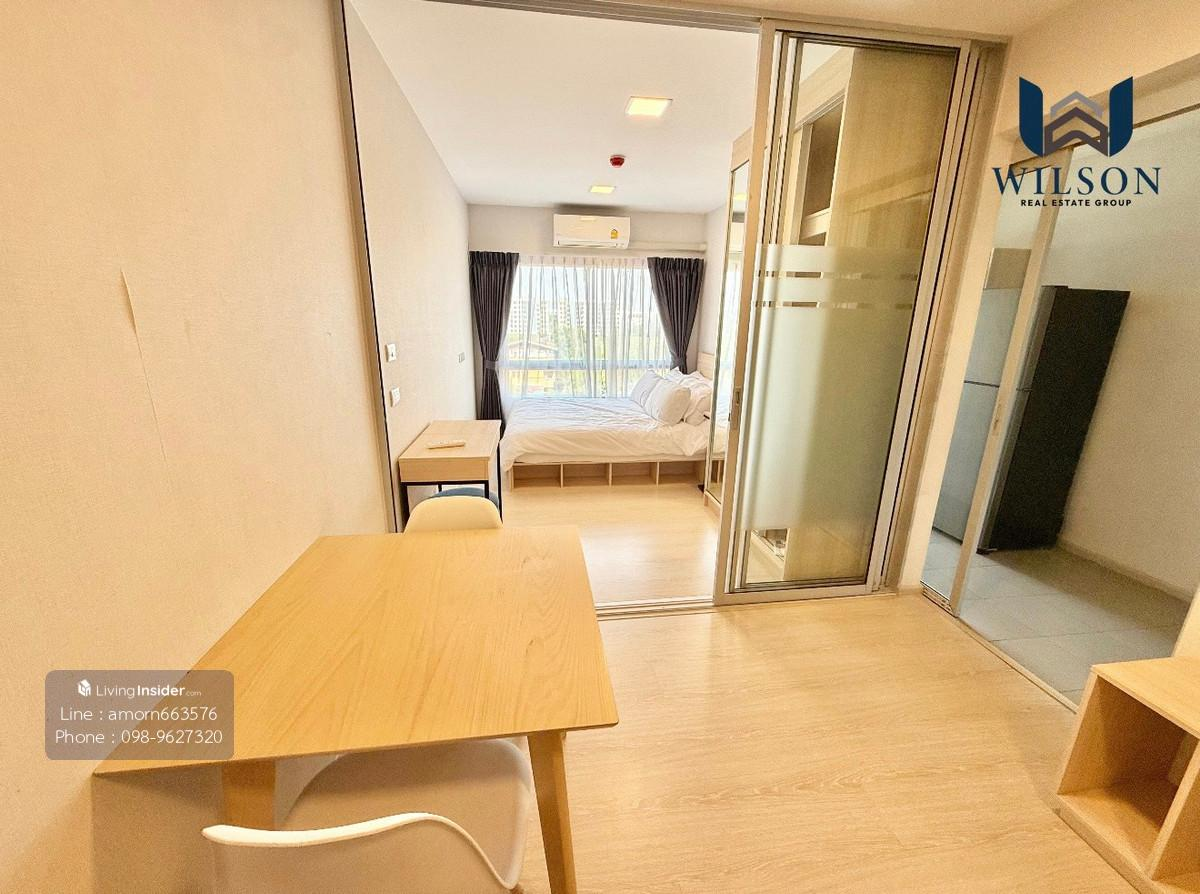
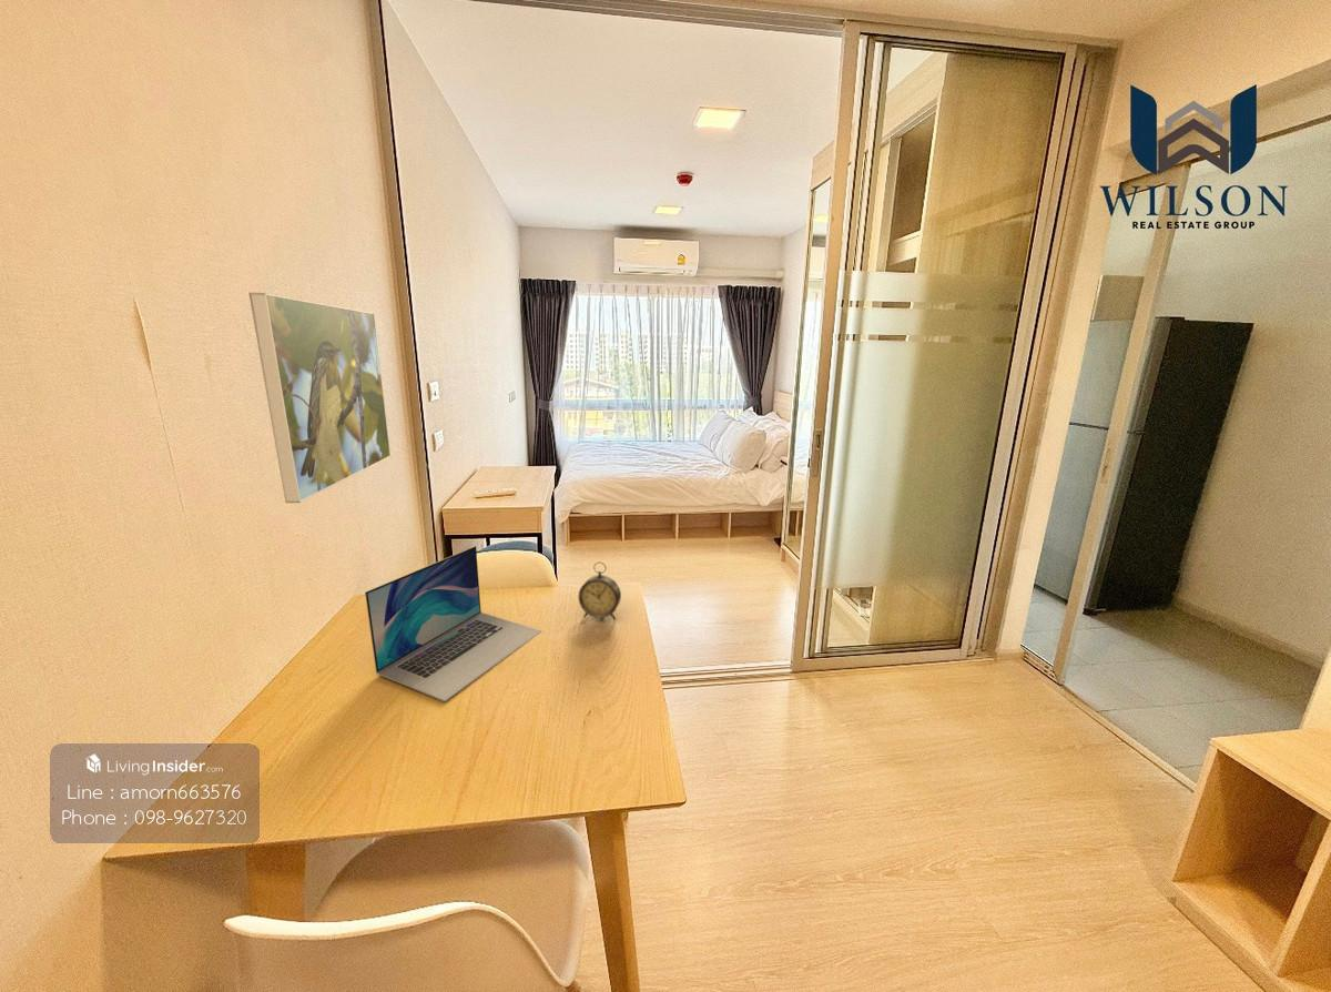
+ laptop [364,545,542,702]
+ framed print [247,292,392,504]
+ alarm clock [578,561,622,621]
